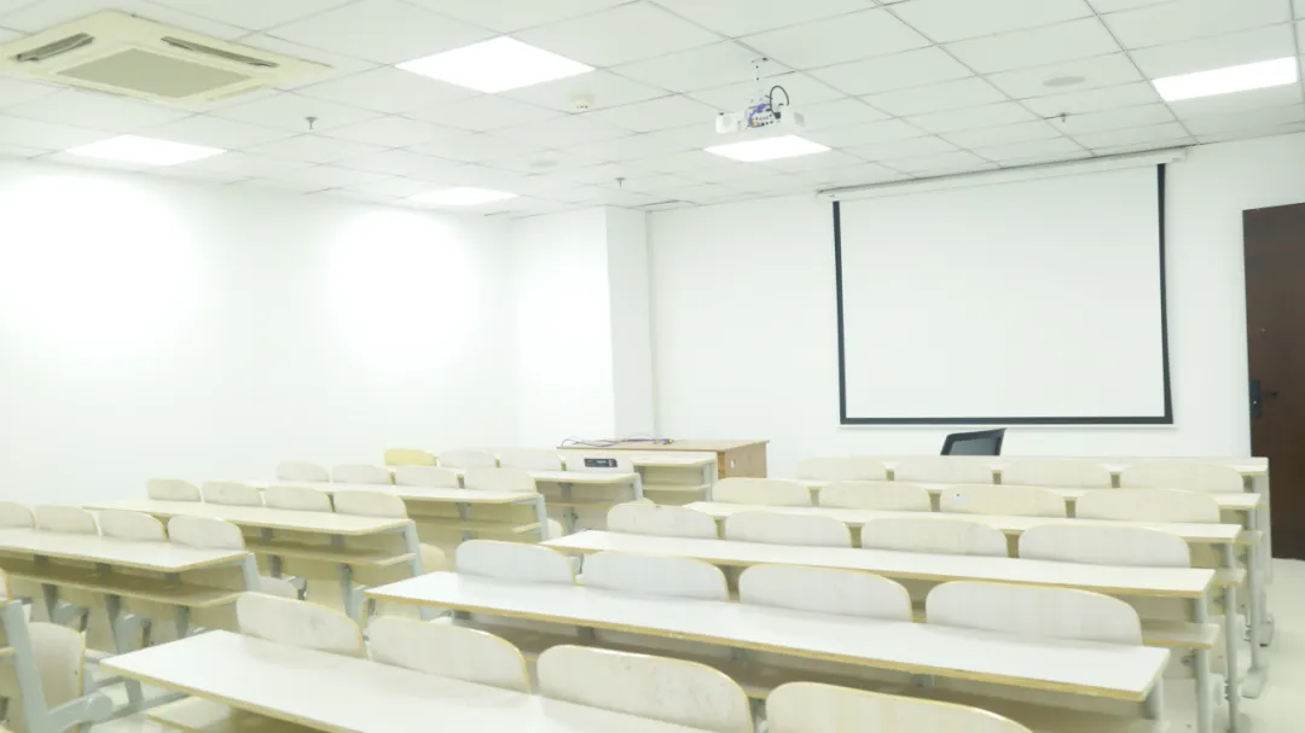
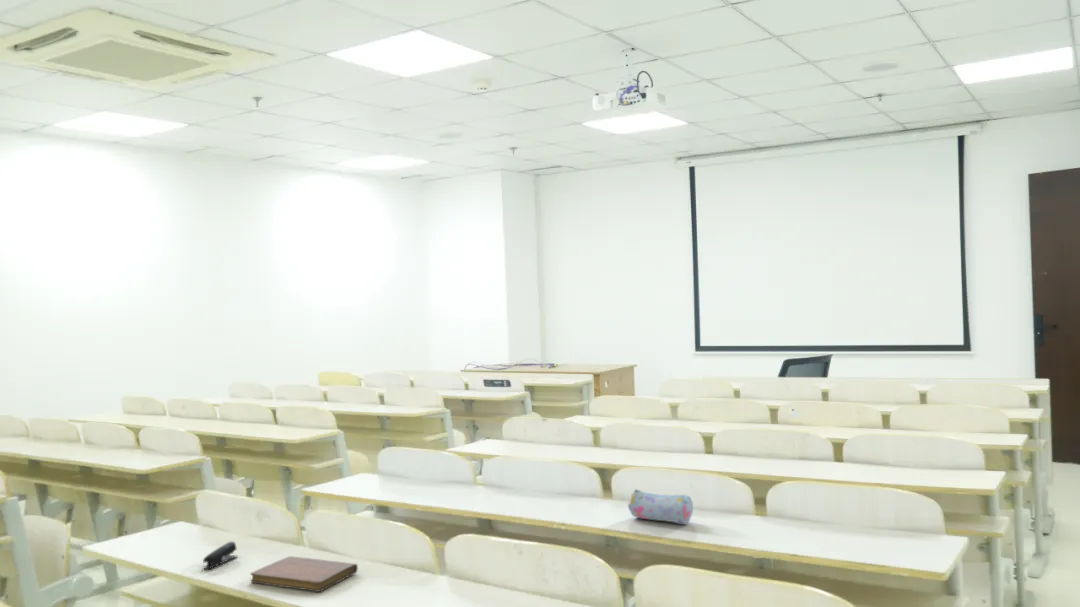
+ stapler [201,540,238,570]
+ pencil case [627,488,694,524]
+ notebook [249,555,359,593]
